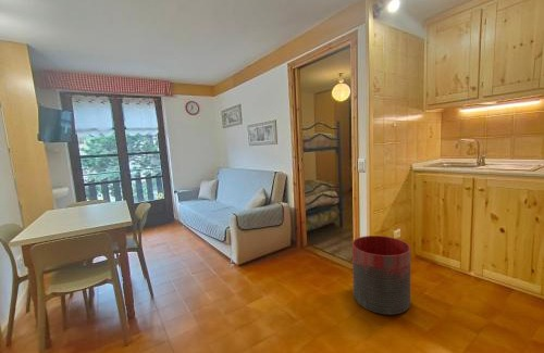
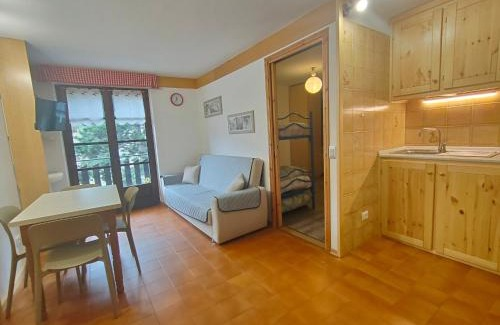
- trash can [351,235,411,316]
